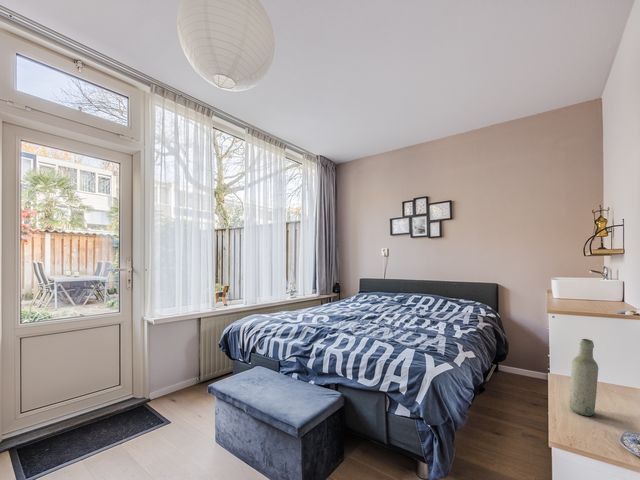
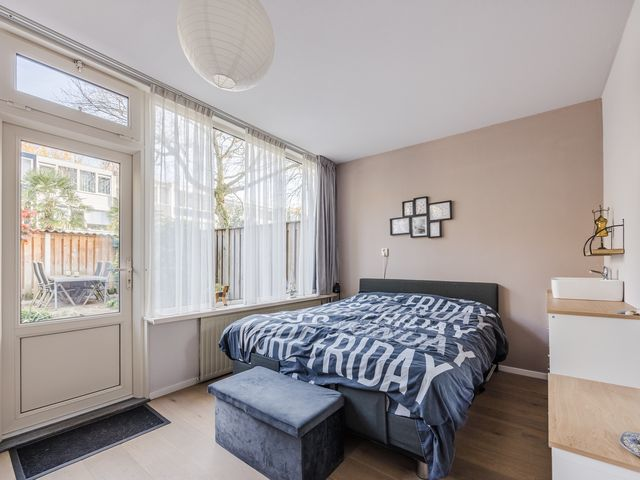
- bottle [568,338,599,417]
